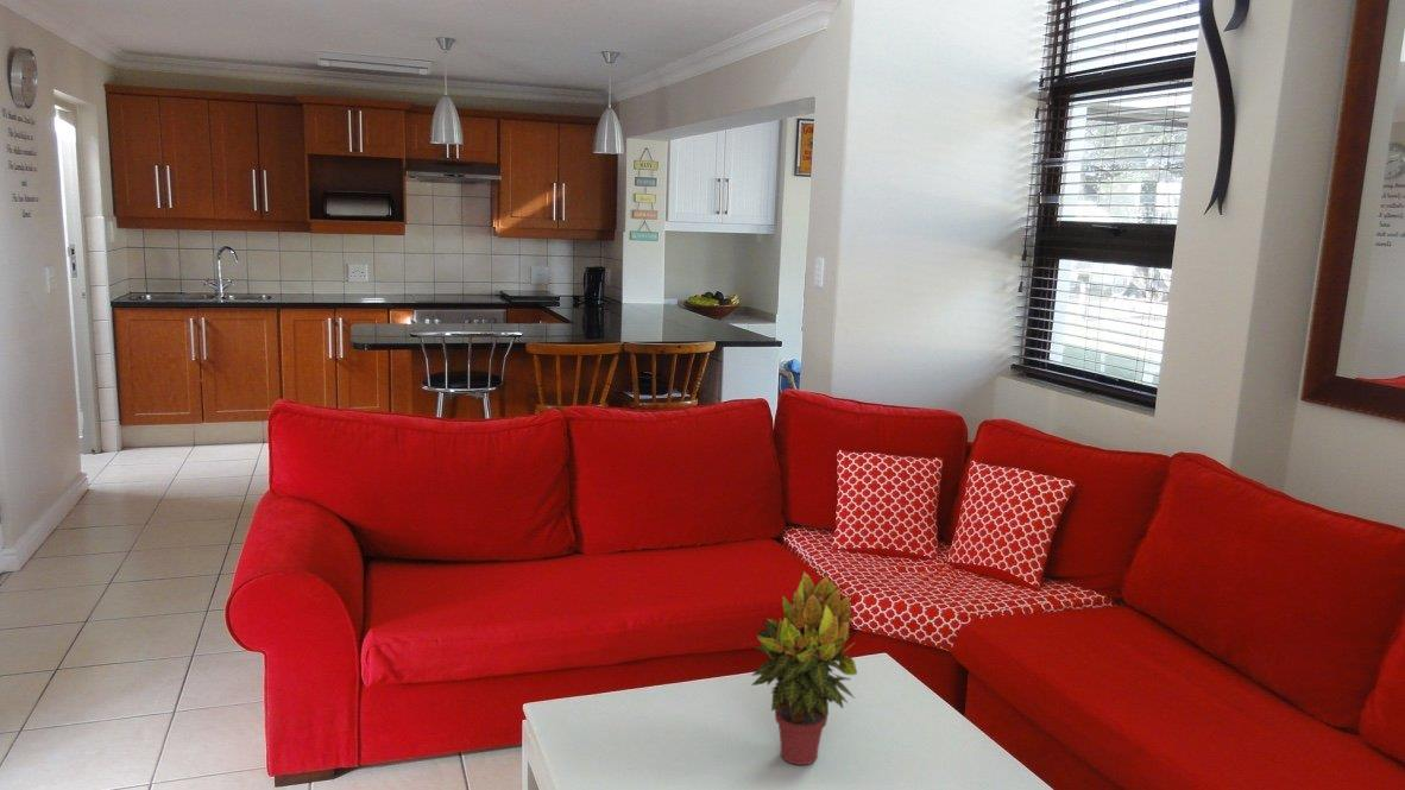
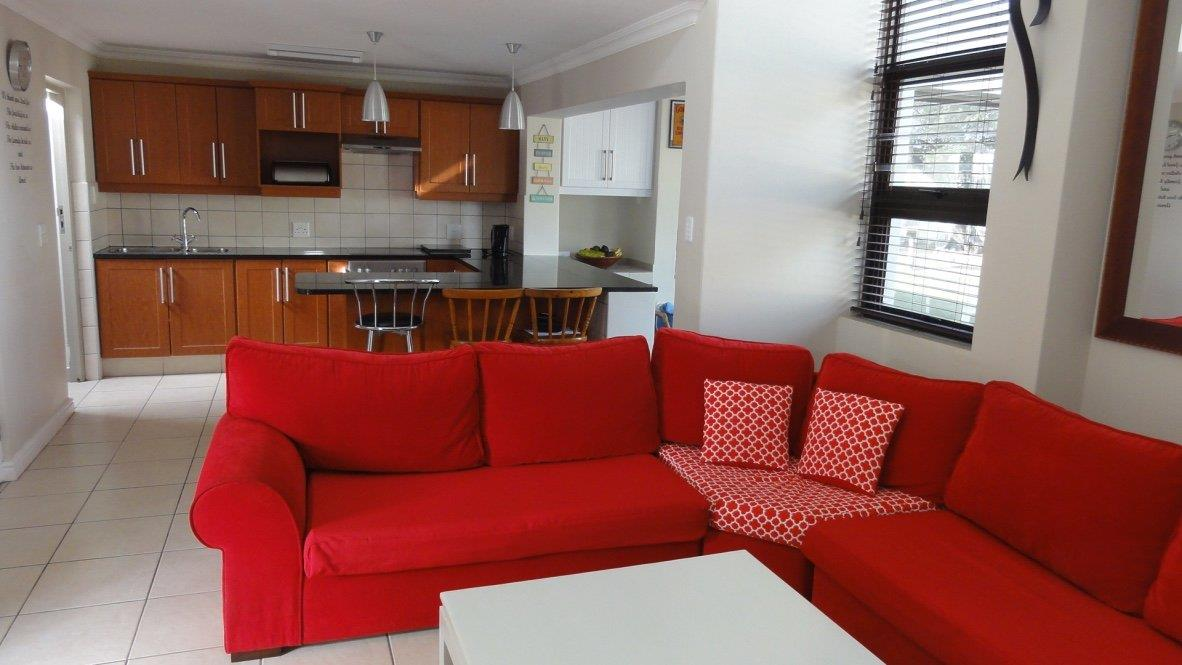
- potted plant [750,569,858,766]
